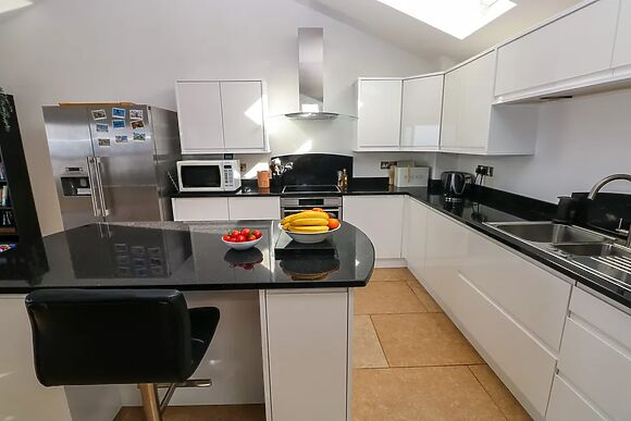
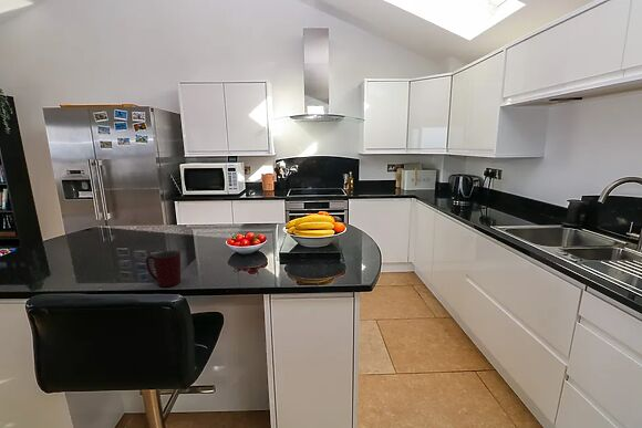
+ mug [145,250,182,288]
